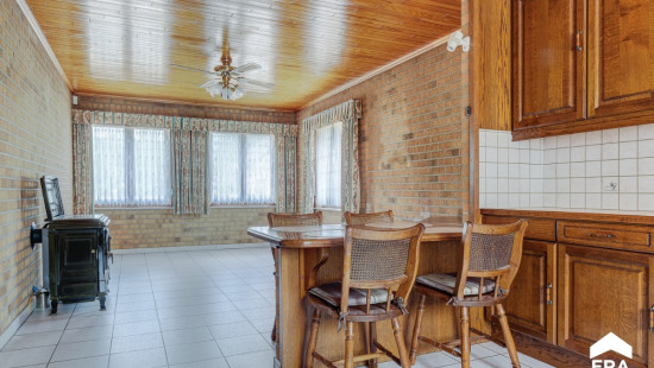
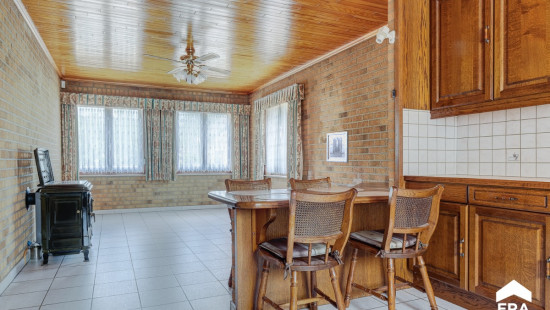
+ wall art [326,131,350,164]
